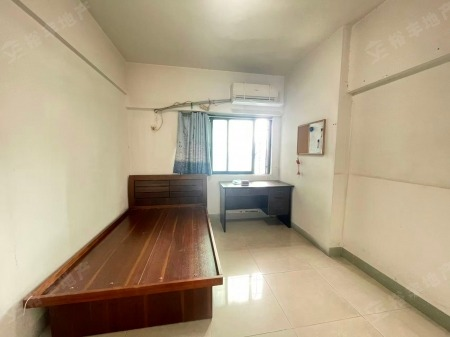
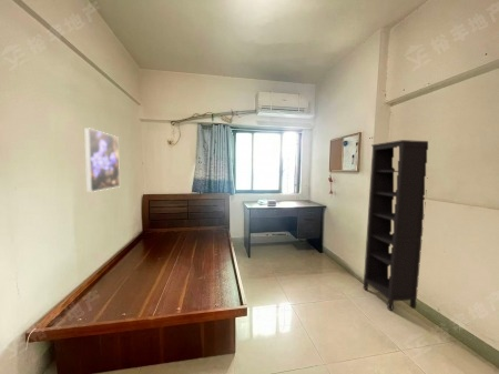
+ bookcase [363,139,429,312]
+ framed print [83,127,121,193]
